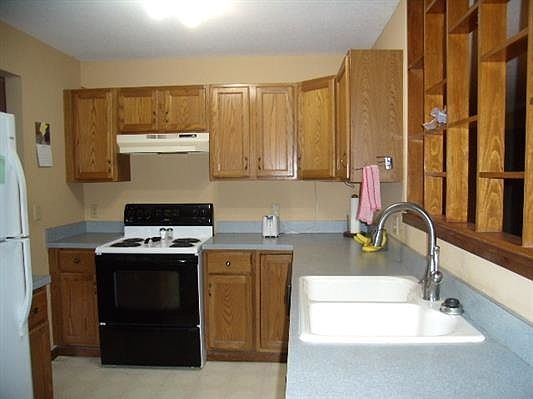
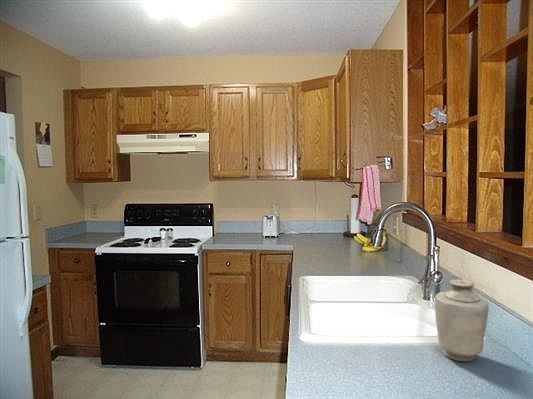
+ vase [434,278,490,362]
